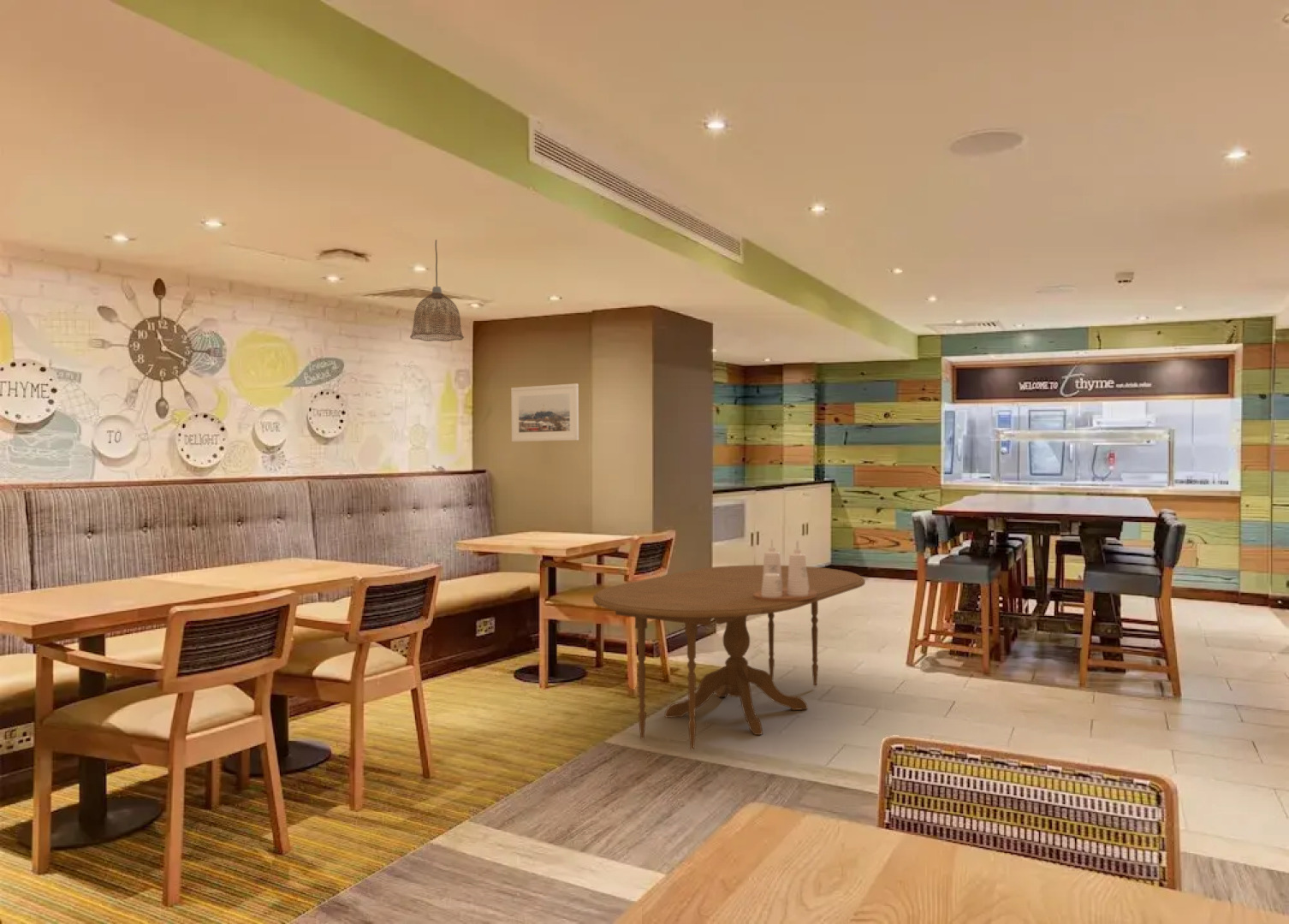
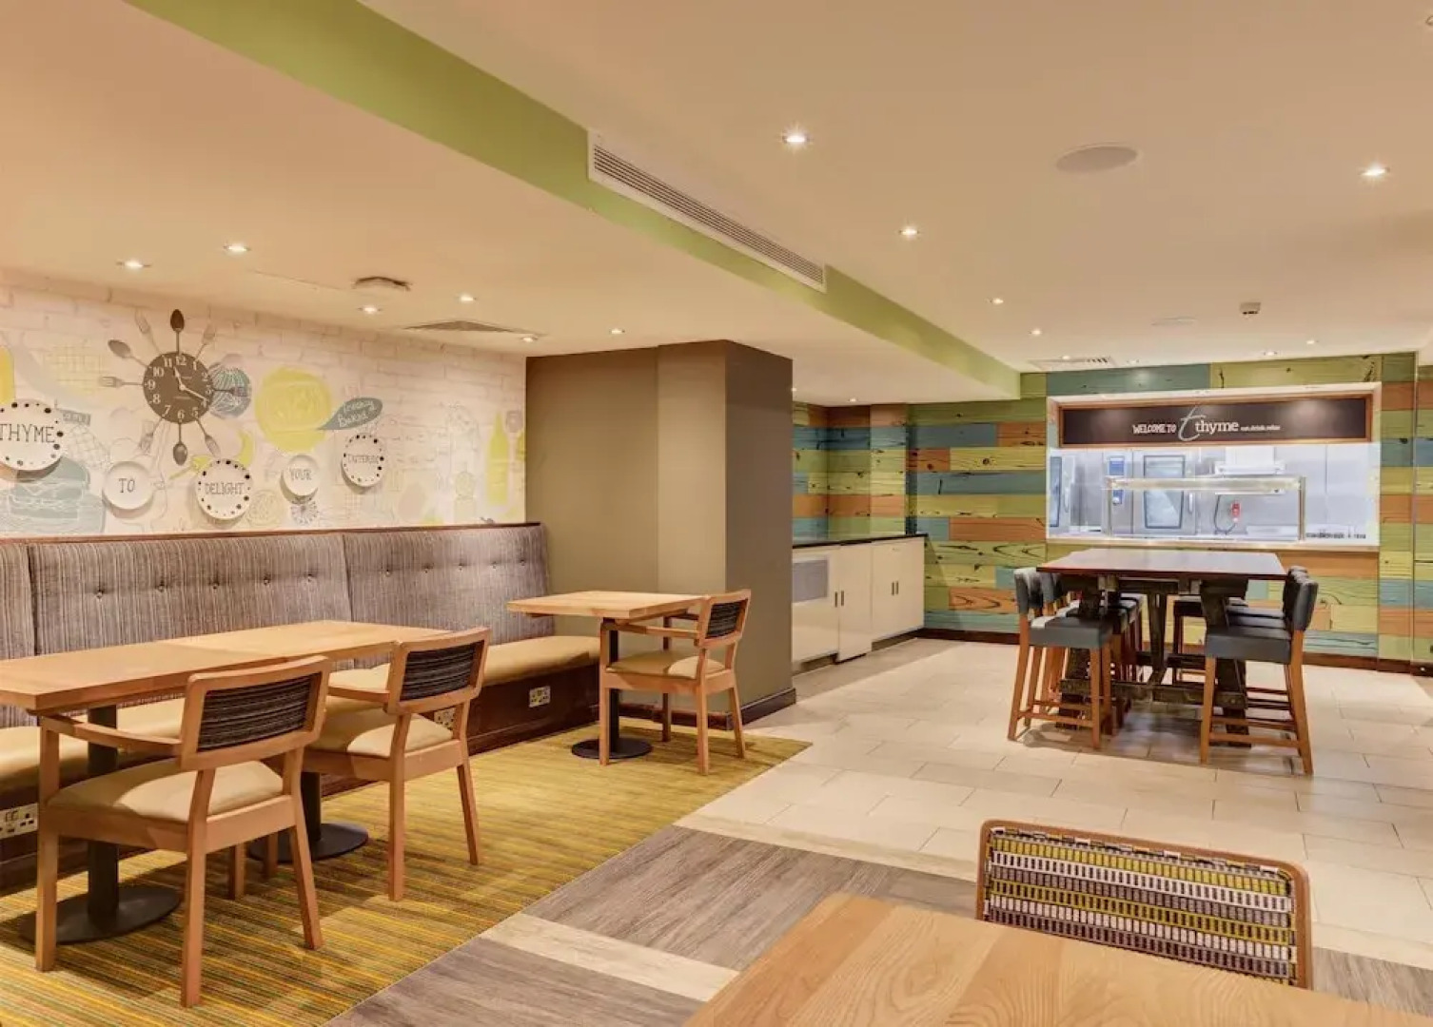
- dining table [592,564,866,750]
- pendant lamp [409,239,465,342]
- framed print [510,382,579,442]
- condiment set [753,537,817,601]
